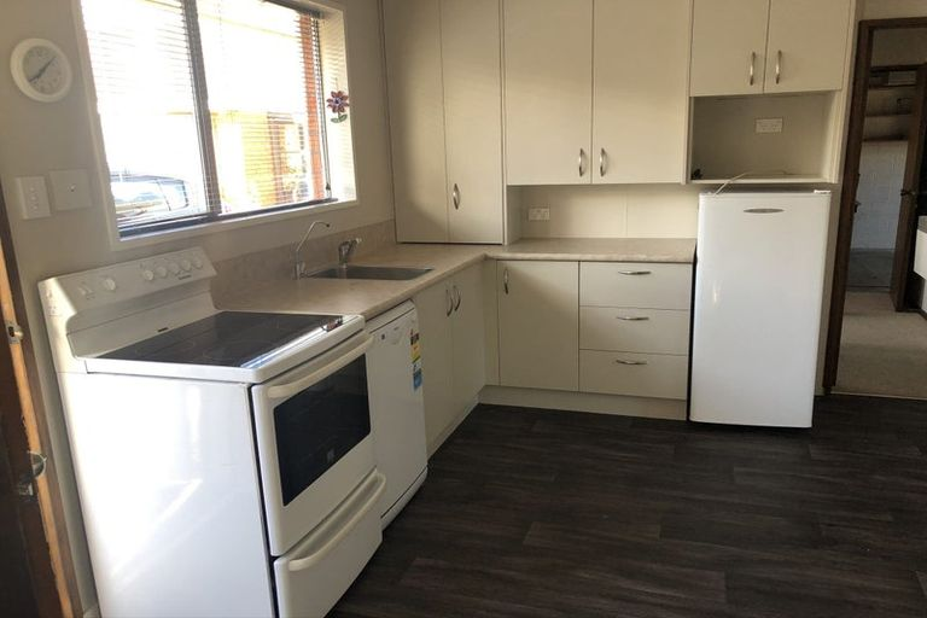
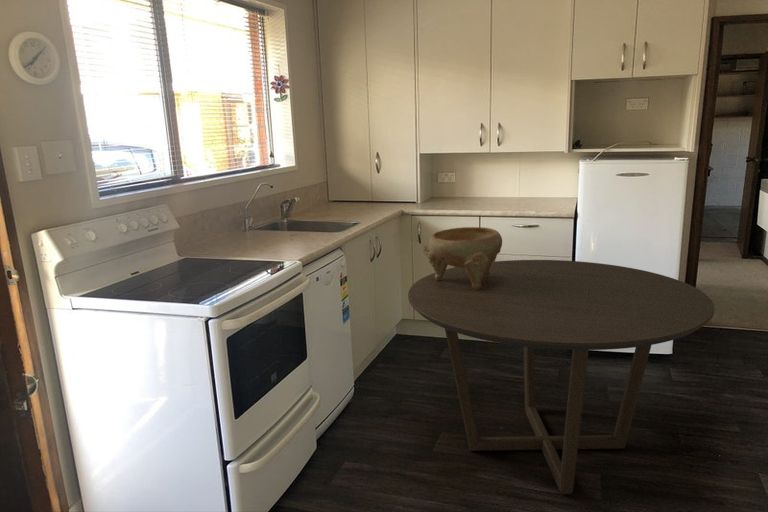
+ decorative bowl [422,226,503,289]
+ dining table [407,259,715,495]
